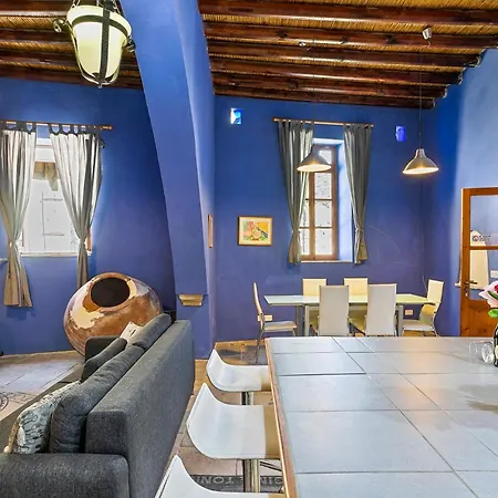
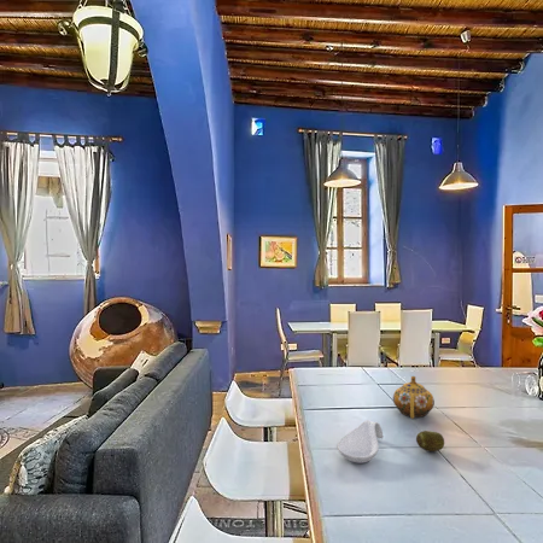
+ spoon rest [335,419,384,465]
+ teapot [392,375,436,420]
+ fruit [415,430,445,453]
